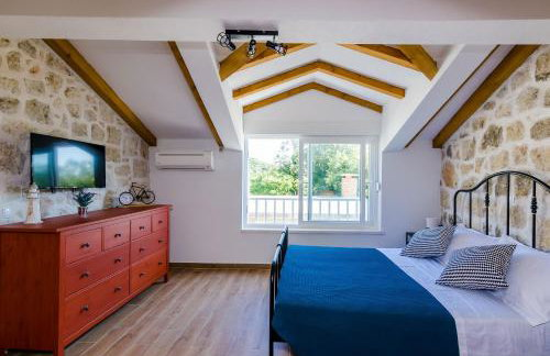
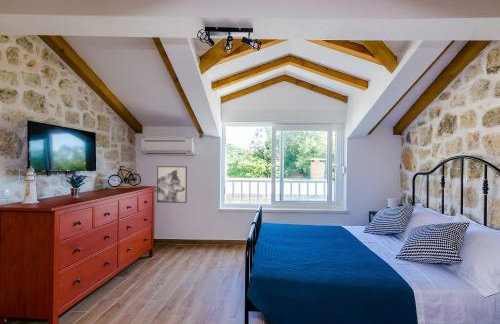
+ wall art [156,165,188,204]
